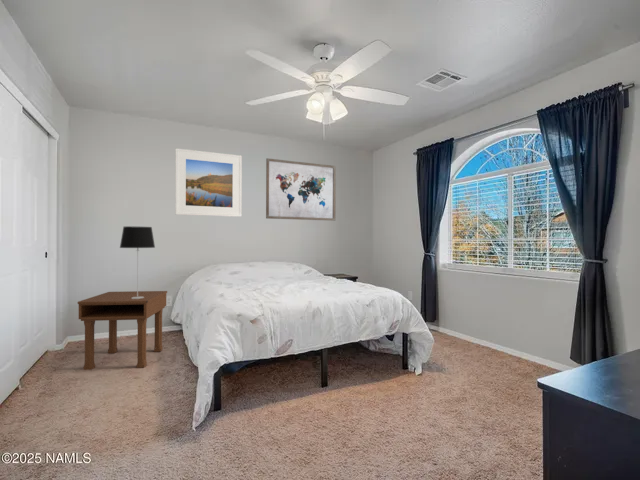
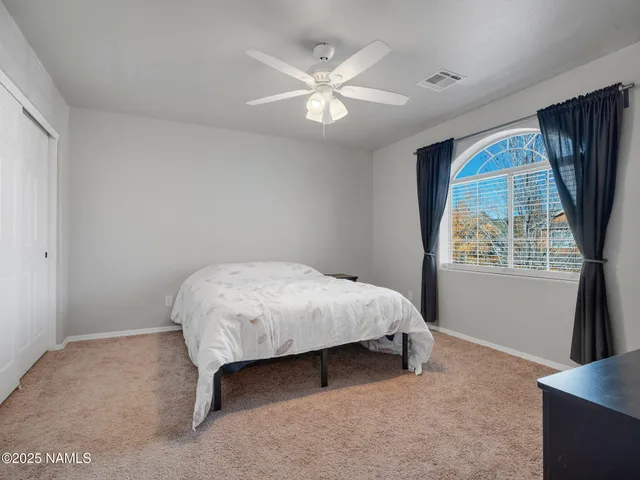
- nightstand [77,290,168,371]
- table lamp [119,225,156,299]
- wall art [265,157,337,222]
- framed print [174,147,243,218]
